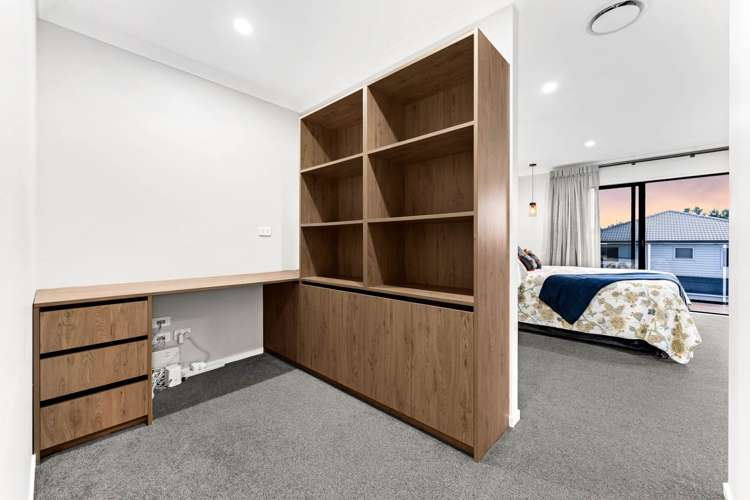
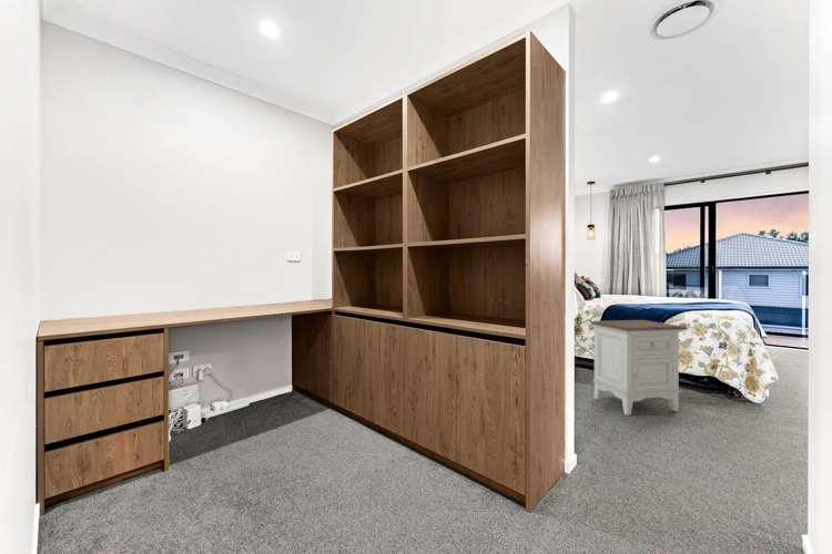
+ nightstand [589,319,689,417]
